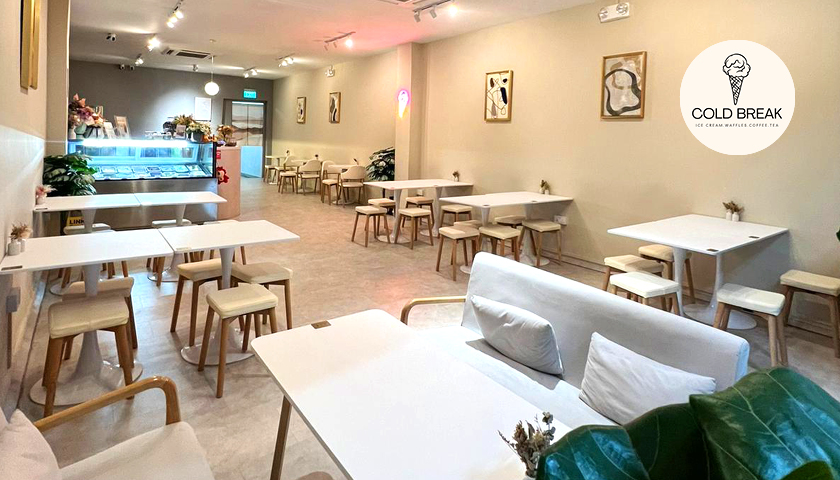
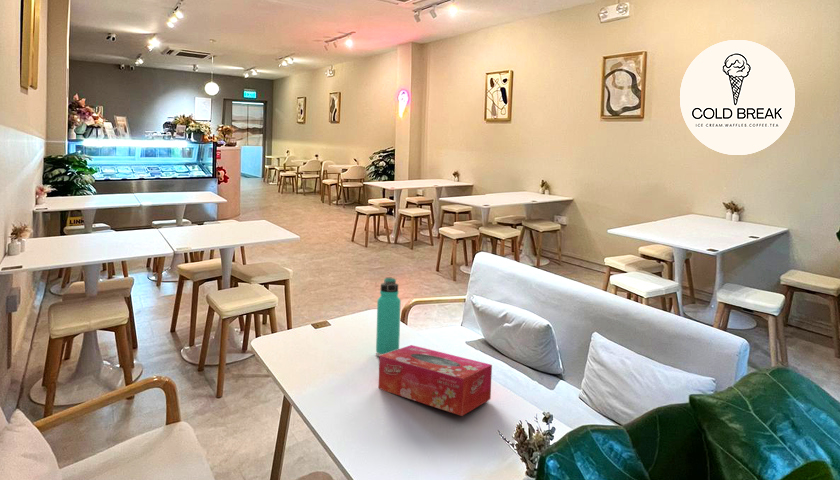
+ tissue box [378,344,493,417]
+ thermos bottle [375,277,402,357]
